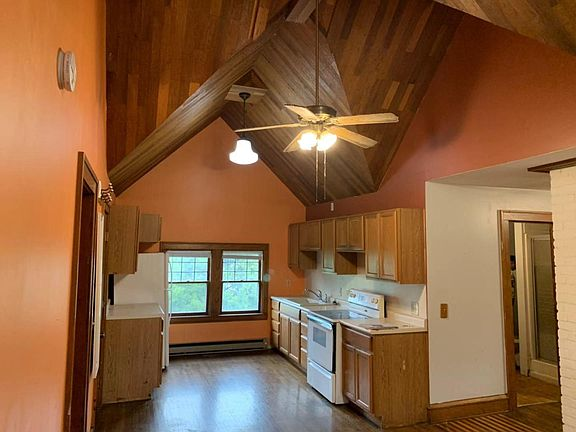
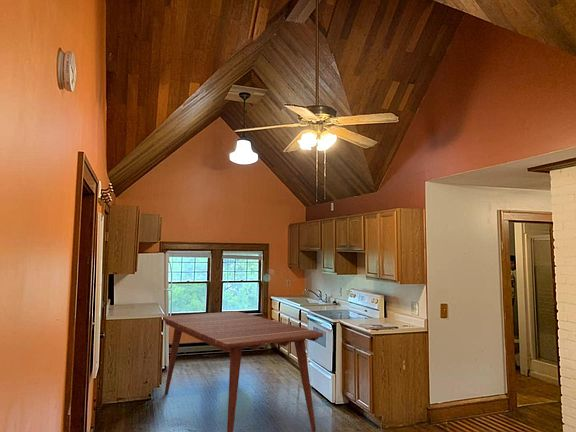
+ dining table [162,310,324,432]
